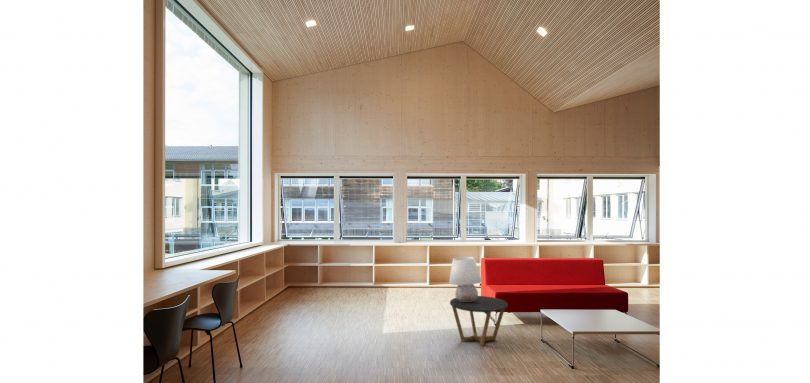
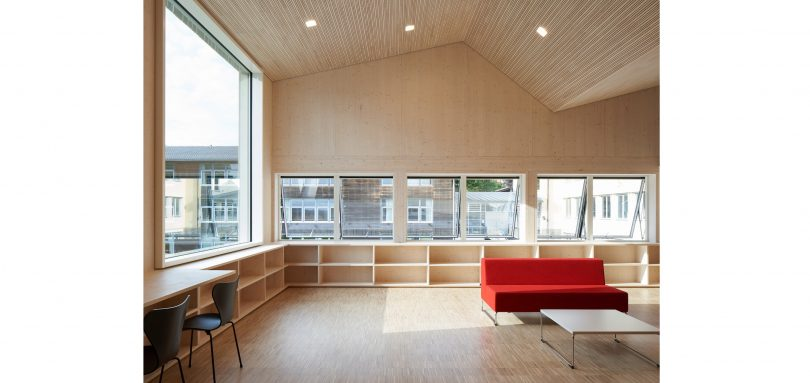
- table lamp [448,256,483,302]
- side table [449,295,509,347]
